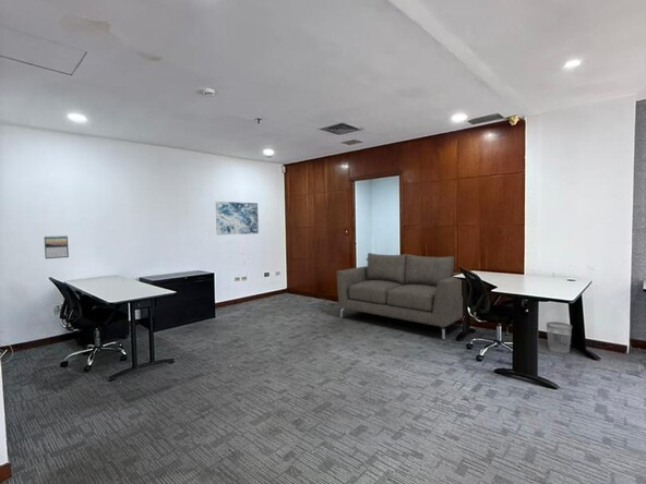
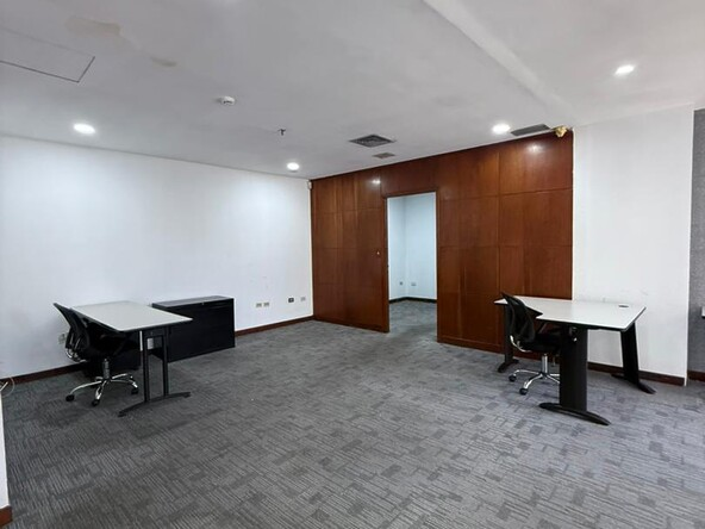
- wall art [215,201,260,235]
- calendar [44,234,70,259]
- wastebasket [546,320,573,354]
- sofa [336,252,464,340]
